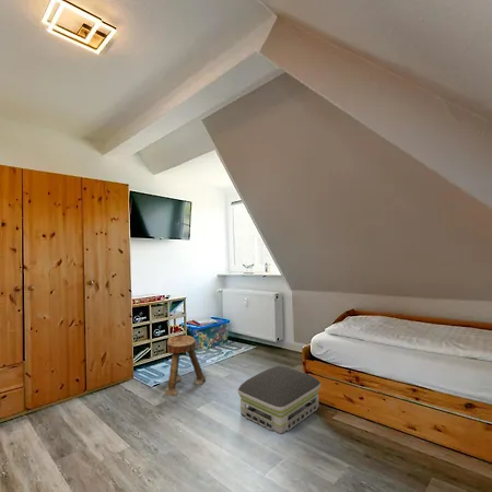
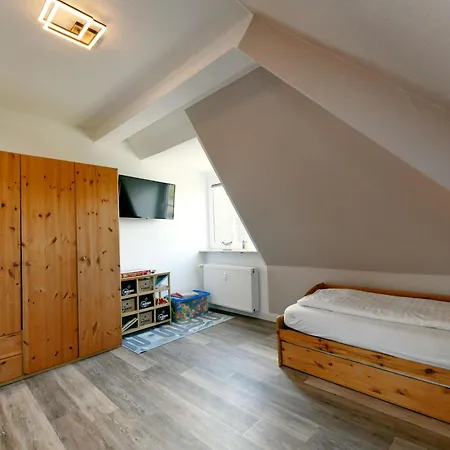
- stool [163,335,207,397]
- air purifier [237,365,321,435]
